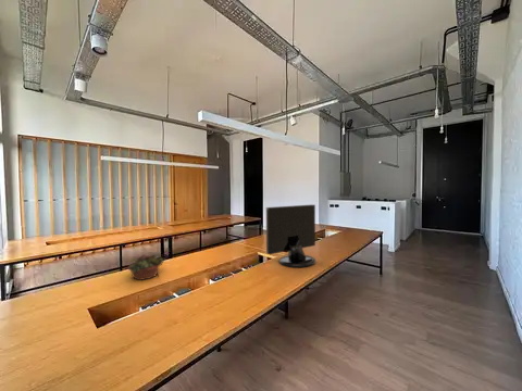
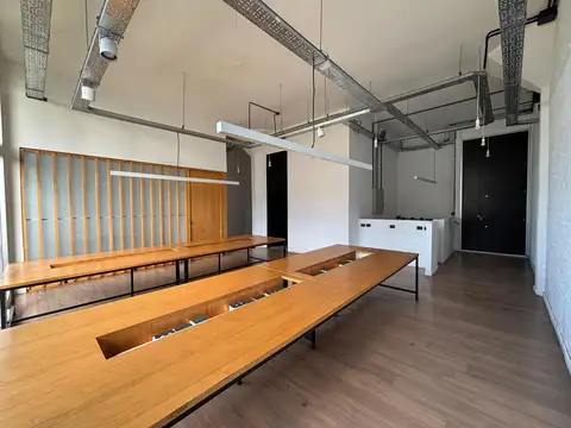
- monitor [265,203,316,268]
- succulent planter [127,253,165,281]
